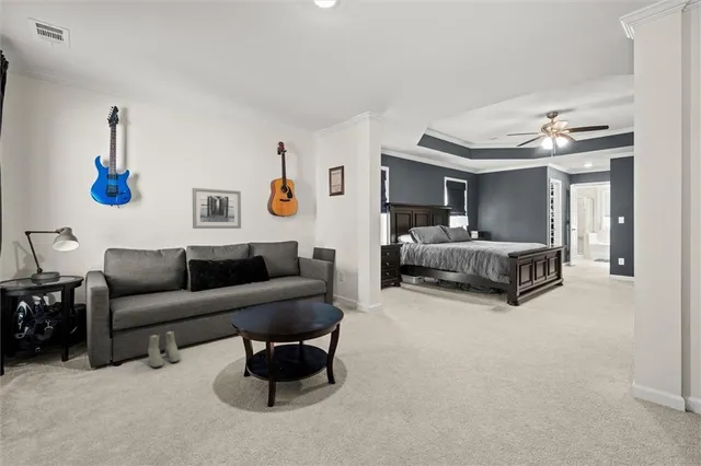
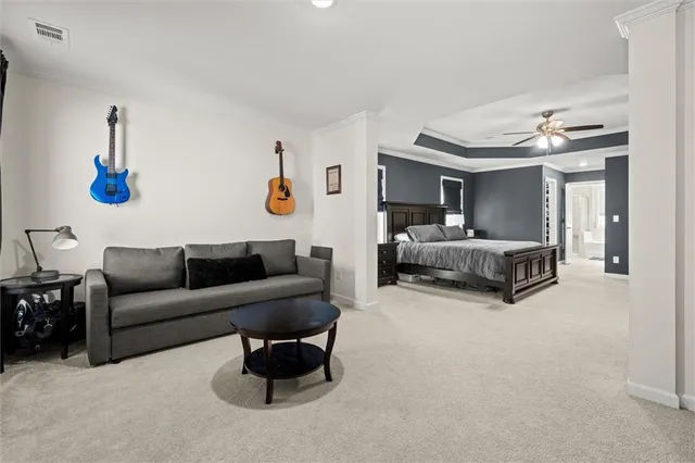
- boots [147,329,181,369]
- wall art [192,187,242,230]
